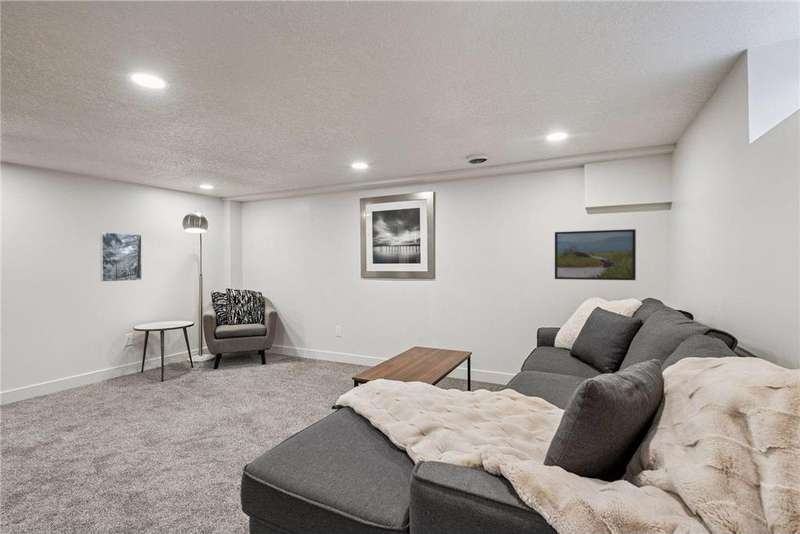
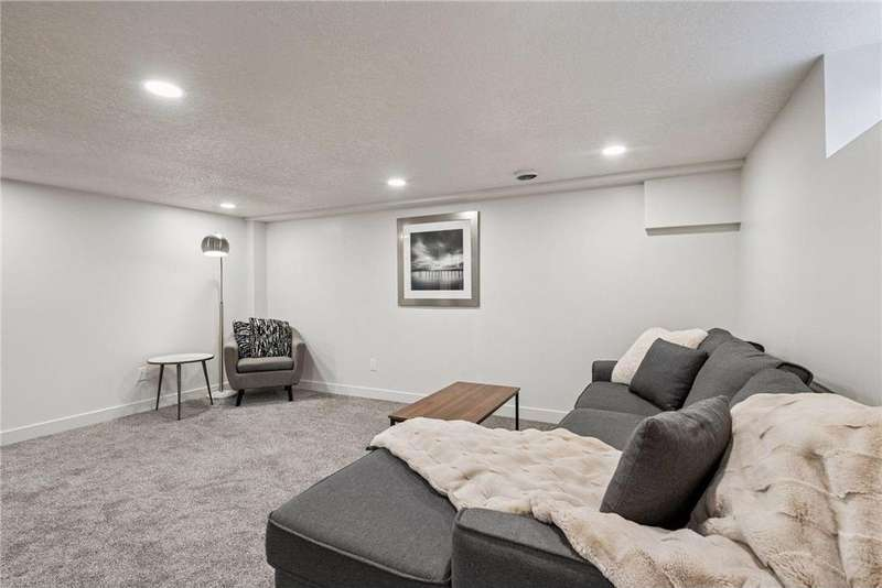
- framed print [554,228,637,281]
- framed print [99,231,143,283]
